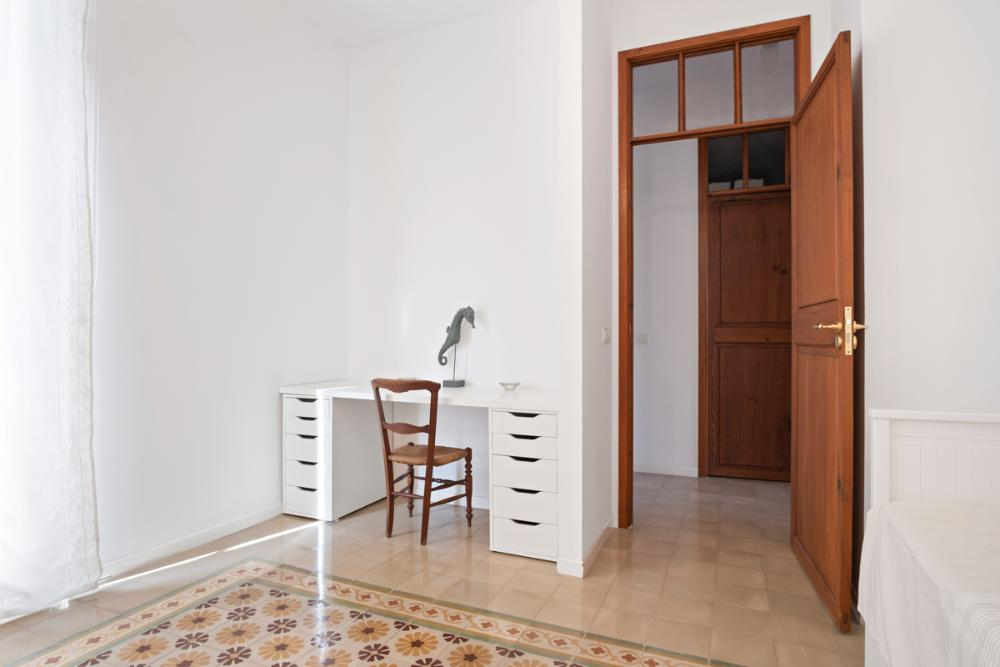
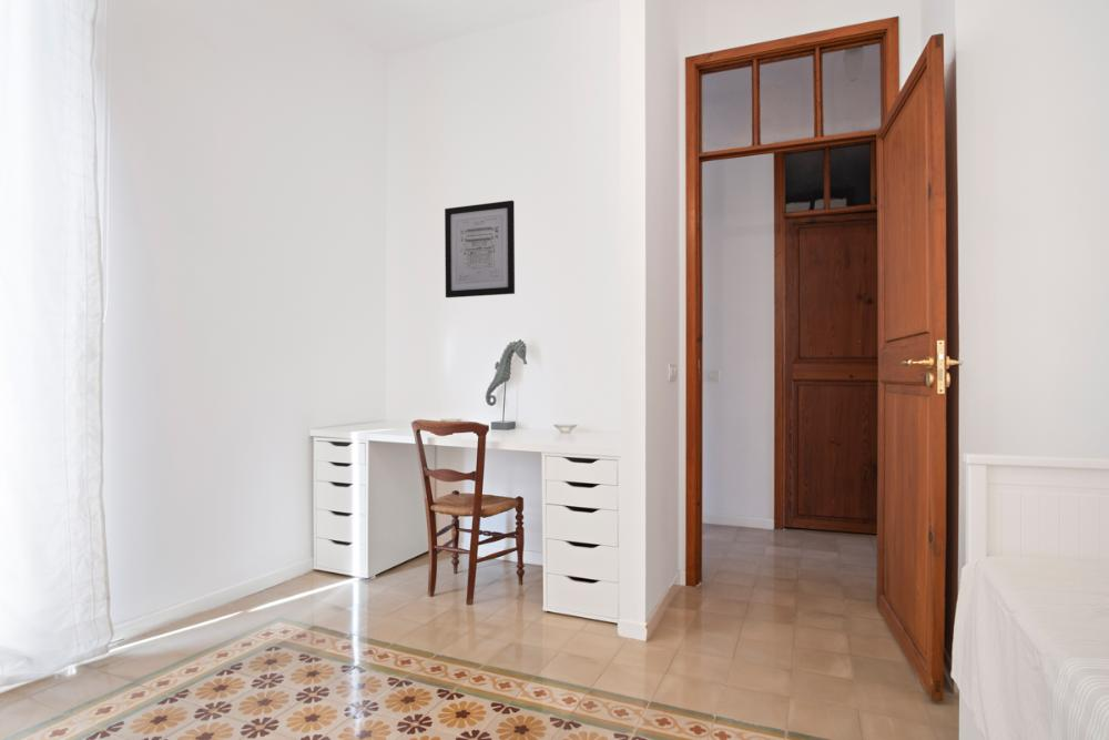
+ wall art [444,200,516,298]
